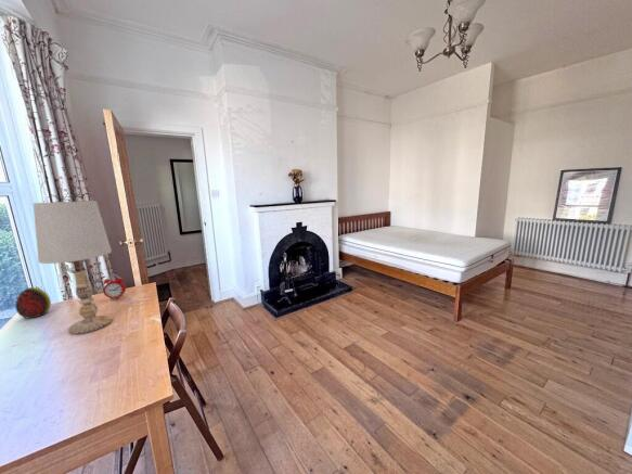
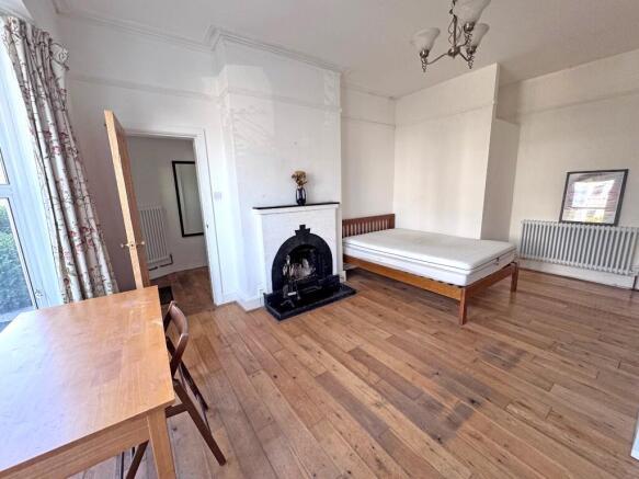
- decorative egg [14,286,52,319]
- table lamp [33,200,114,335]
- alarm clock [102,273,127,300]
